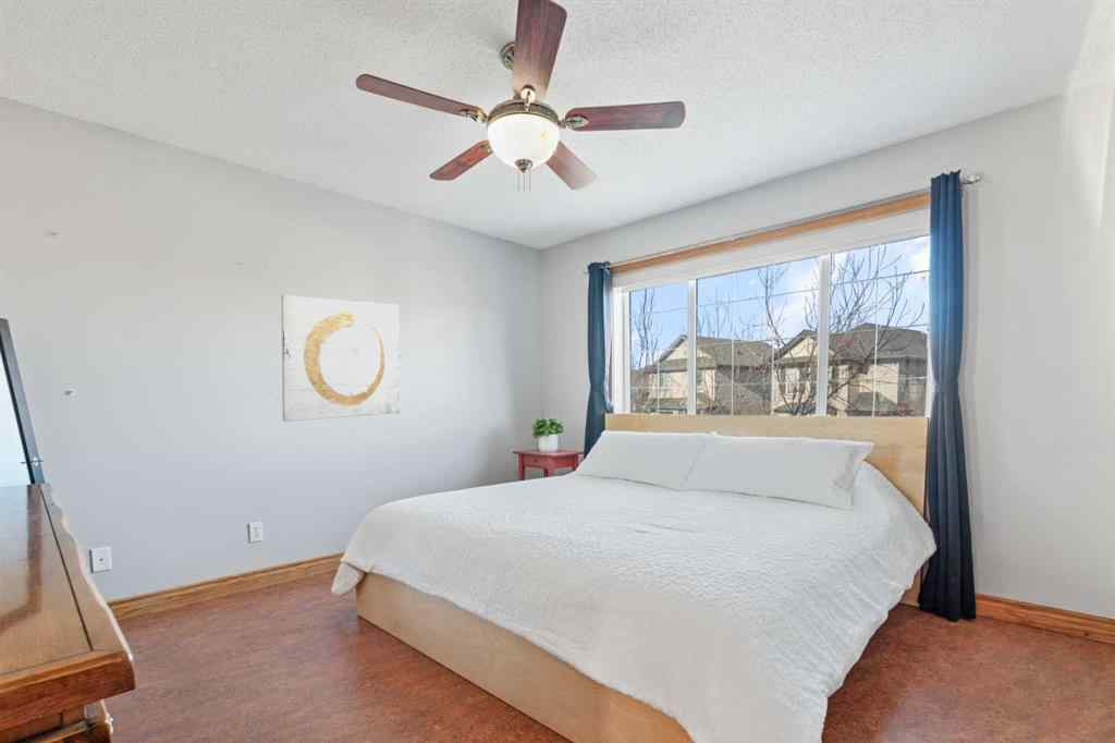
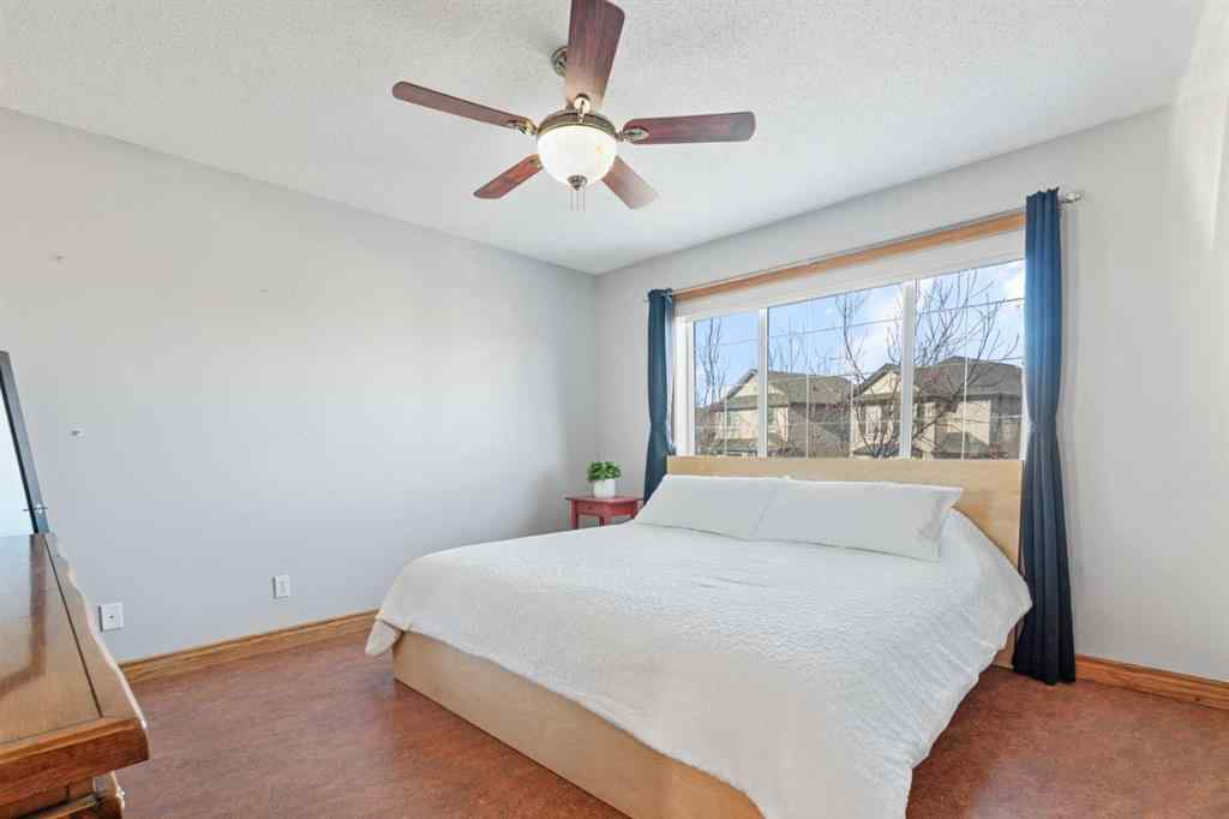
- wall art [280,294,401,423]
